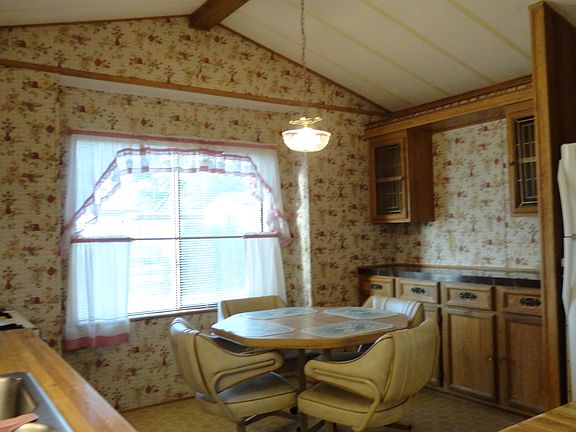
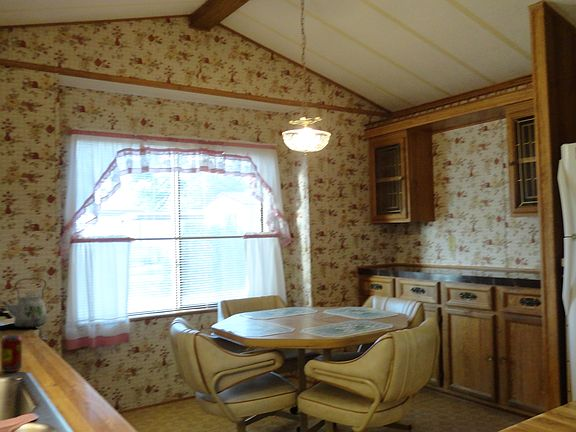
+ beverage can [0,333,23,373]
+ kettle [1,277,48,329]
